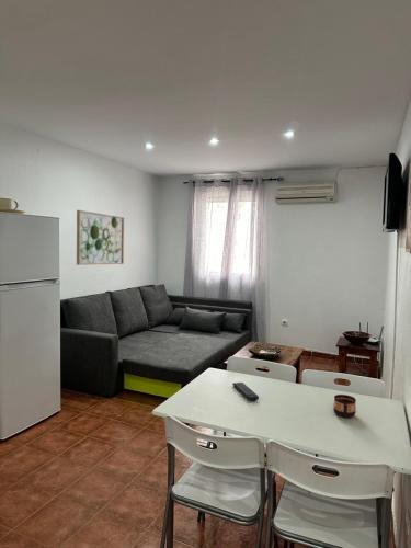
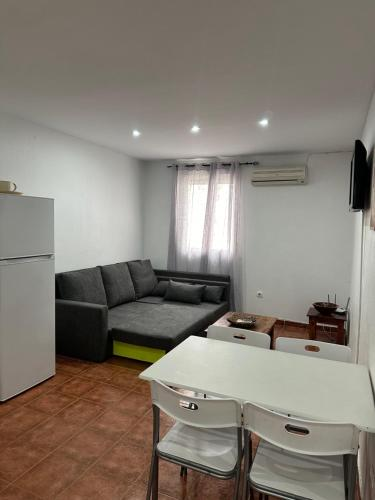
- remote control [231,381,260,402]
- wall art [76,209,125,266]
- cup [332,393,357,419]
